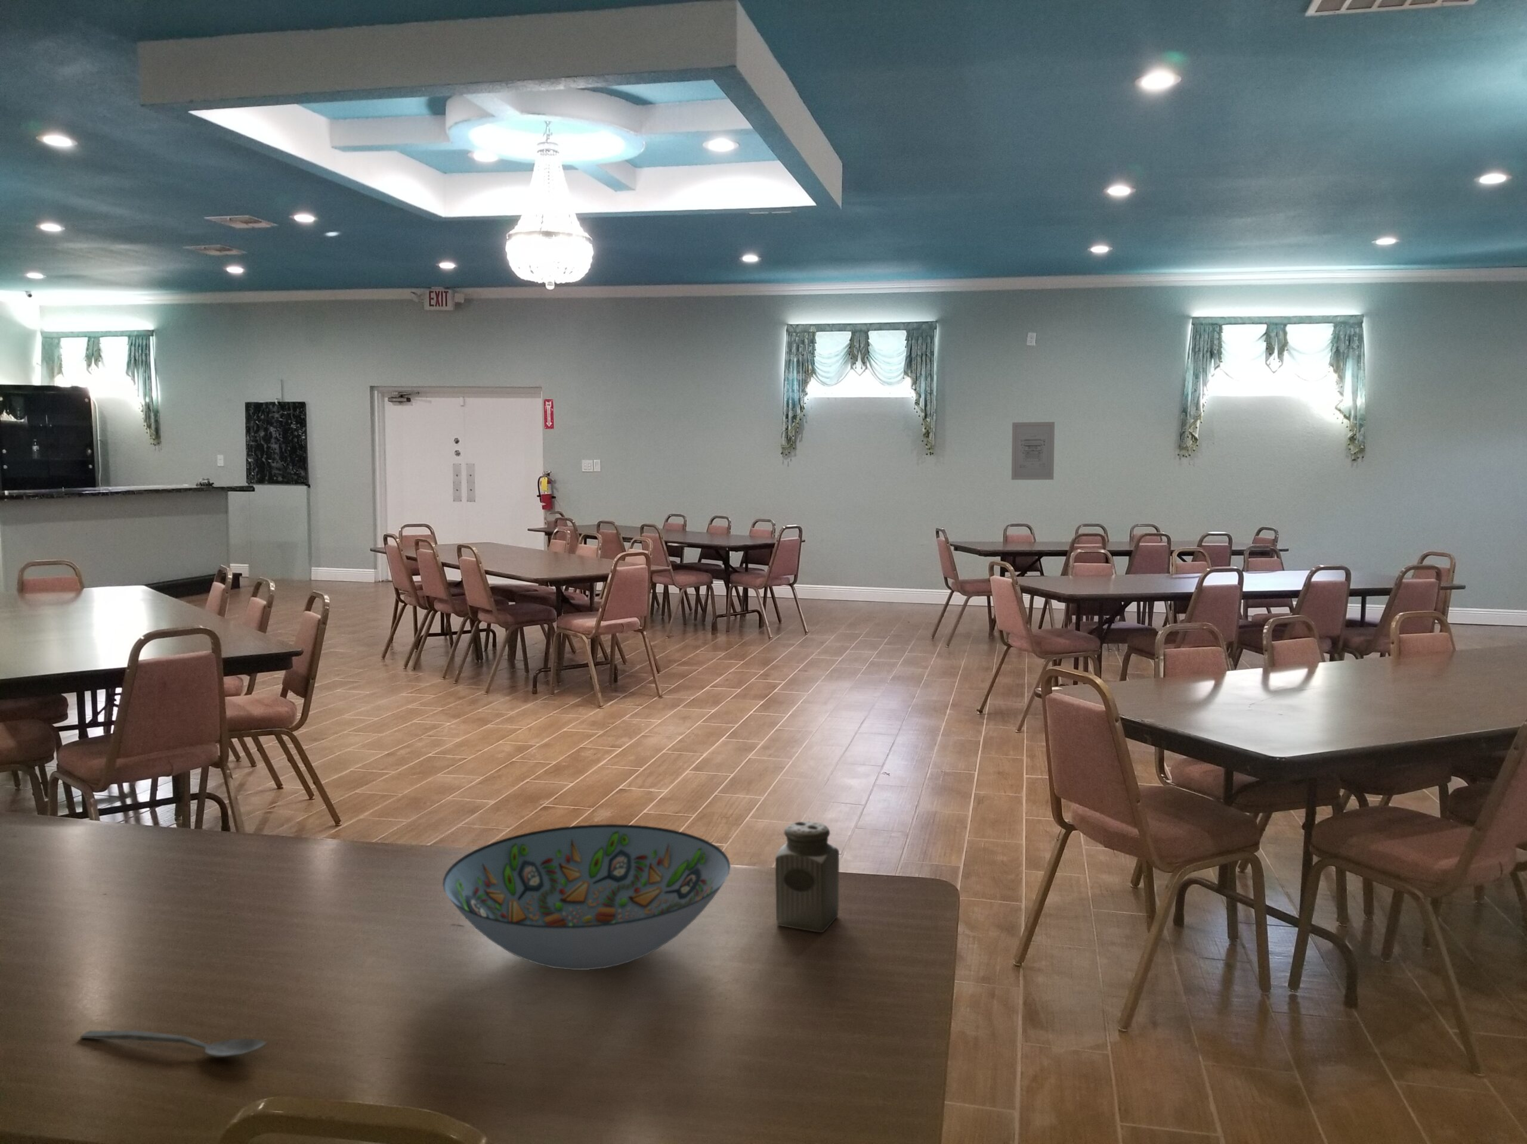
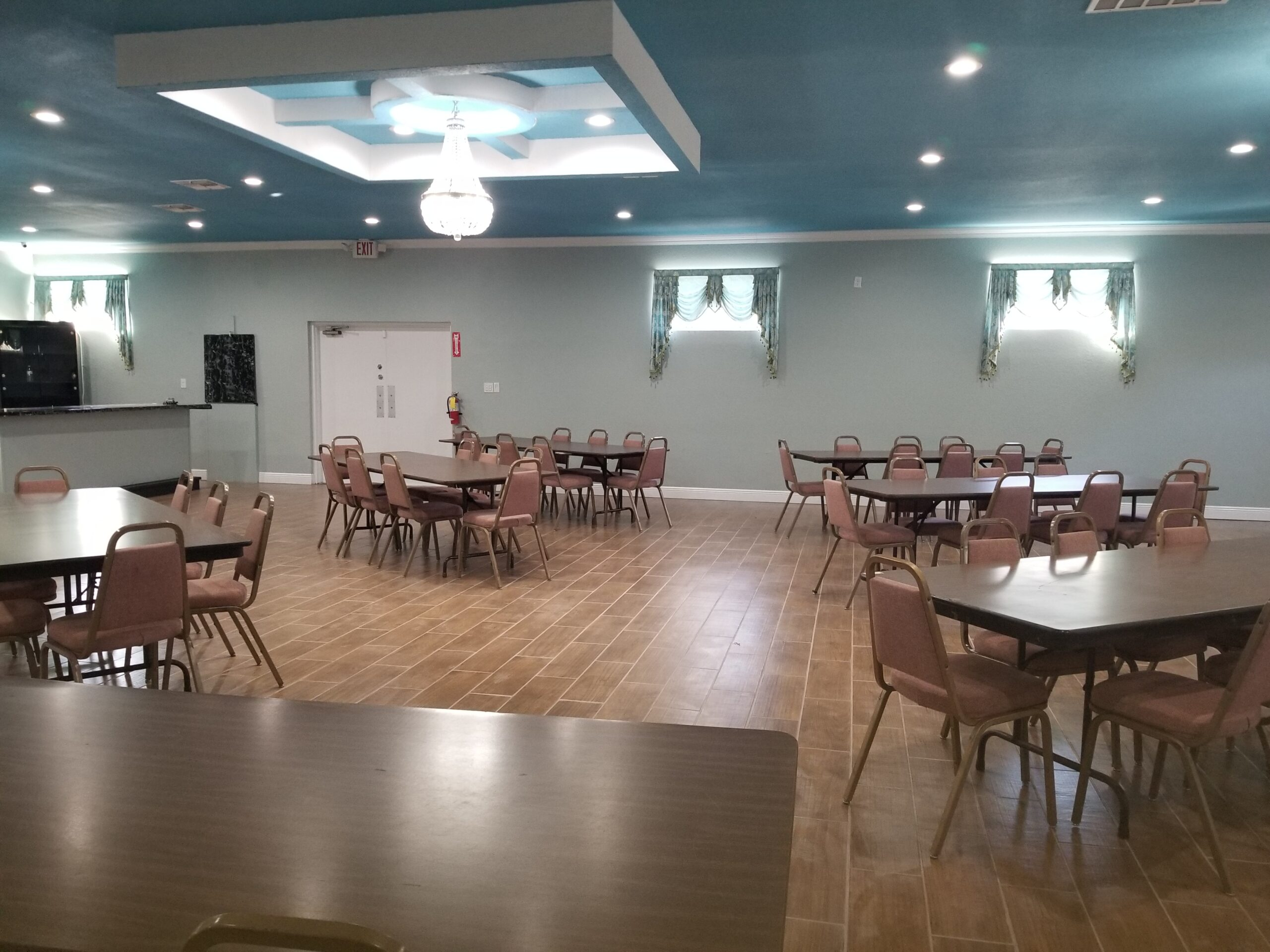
- spoon [79,1030,267,1057]
- salt shaker [774,821,840,933]
- wall art [1011,422,1056,481]
- decorative bowl [442,823,731,971]
